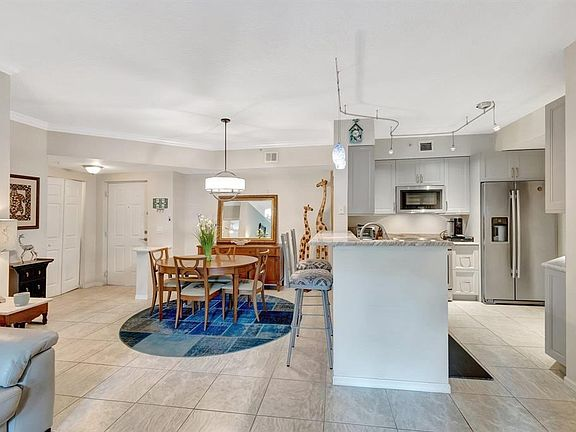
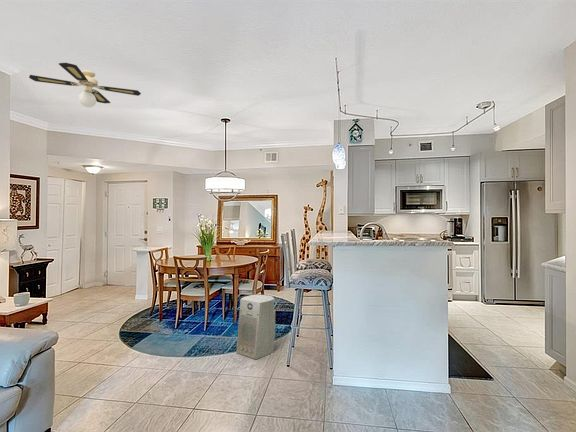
+ ceiling fan [28,62,142,108]
+ fan [236,294,276,360]
